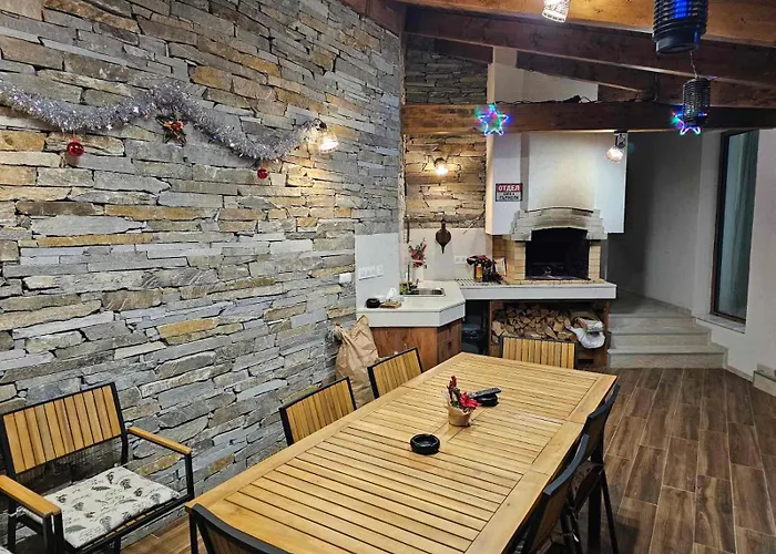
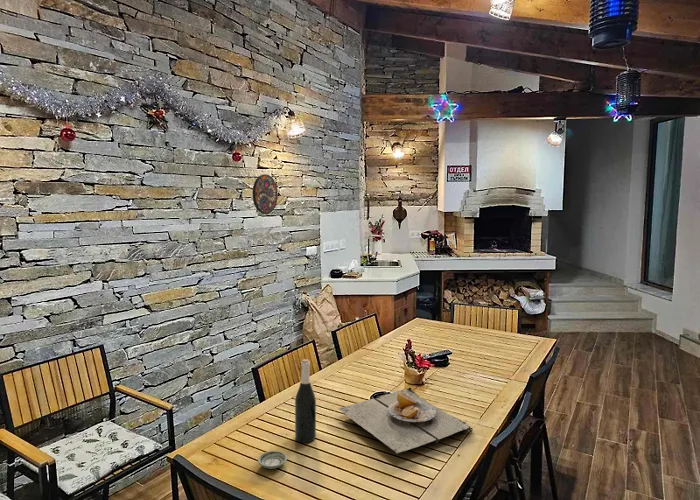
+ wine bottle [294,358,317,444]
+ plate [337,387,474,455]
+ saucer [257,450,288,470]
+ decorative plate [252,173,279,215]
